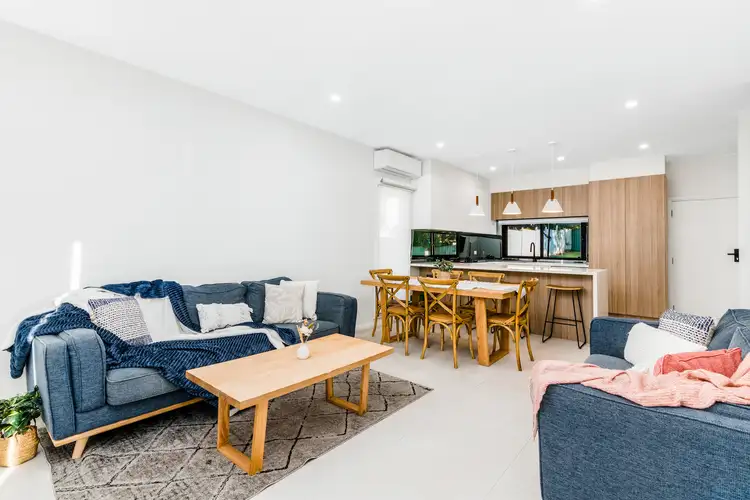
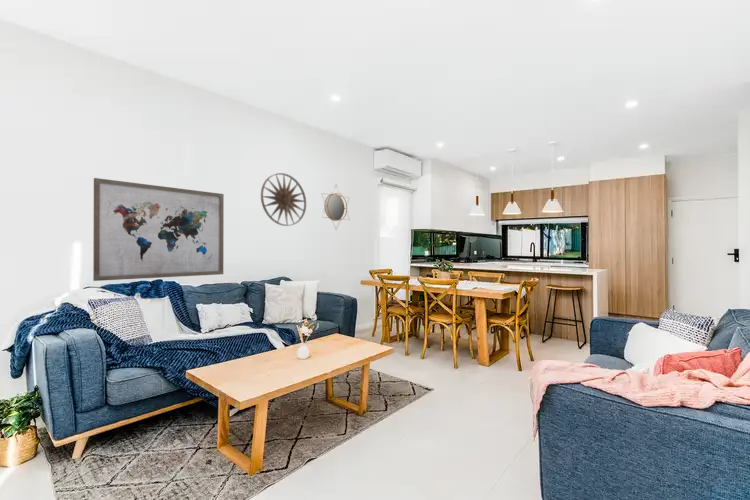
+ wall art [260,172,307,227]
+ home mirror [321,184,351,230]
+ wall art [92,177,225,282]
